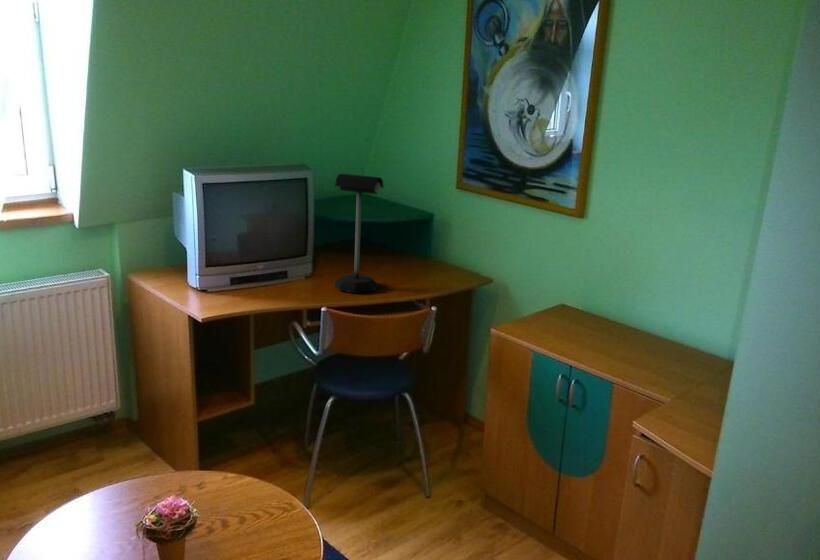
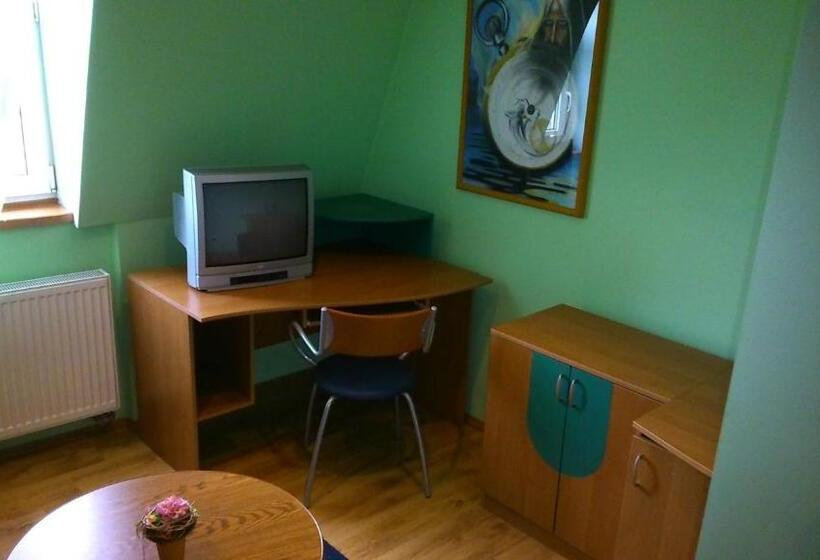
- mailbox [334,173,384,294]
